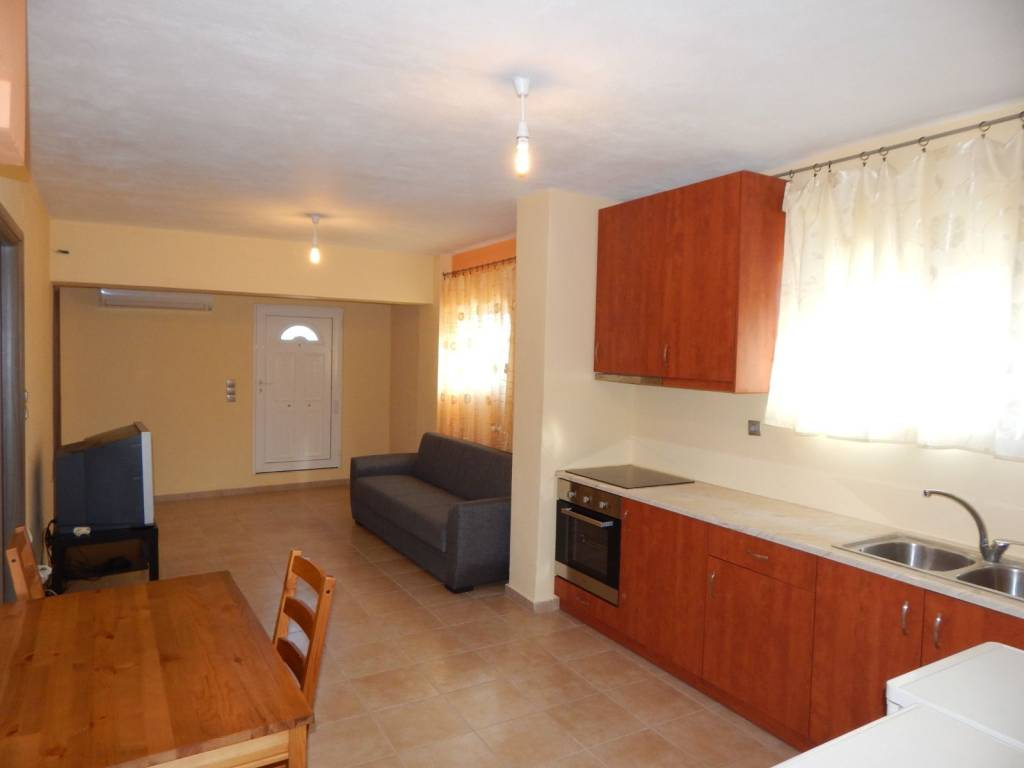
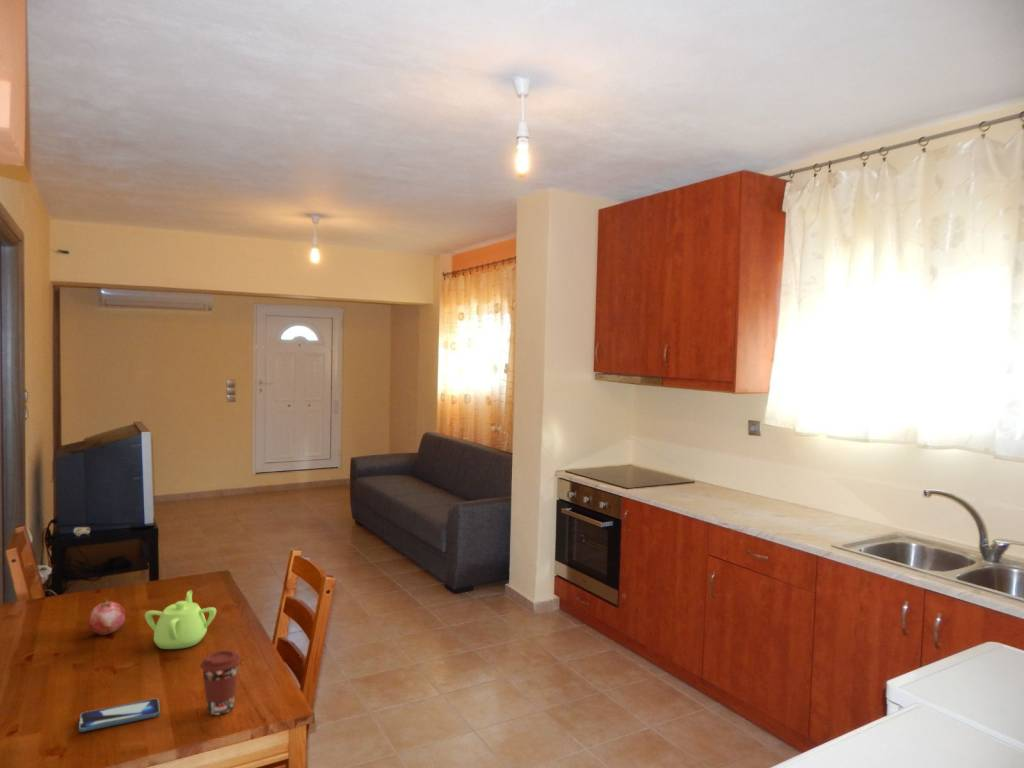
+ smartphone [78,697,161,733]
+ teapot [144,589,217,650]
+ coffee cup [199,649,242,716]
+ fruit [87,597,126,636]
